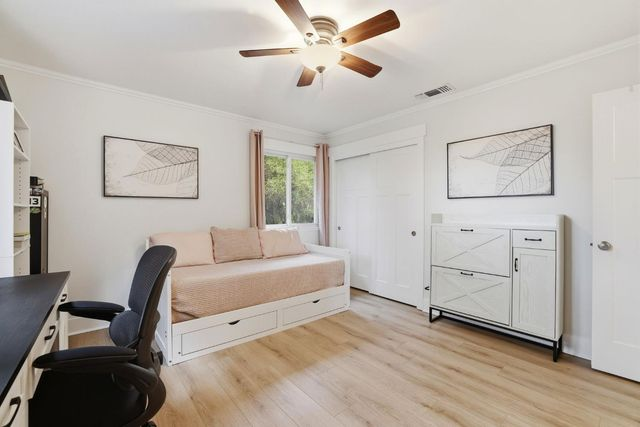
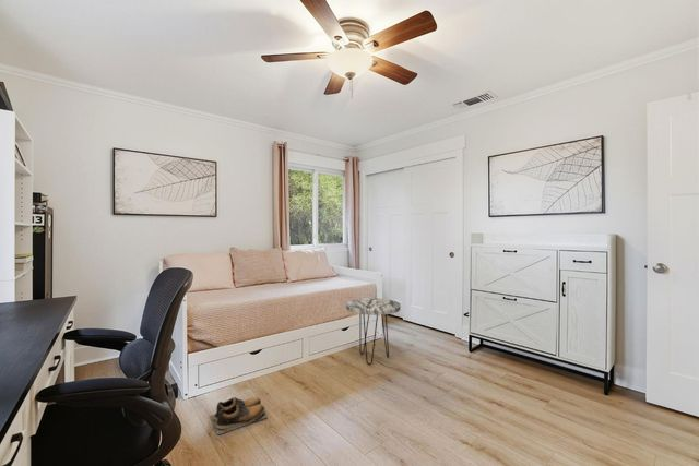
+ shoes [209,396,269,435]
+ side table [345,297,401,366]
